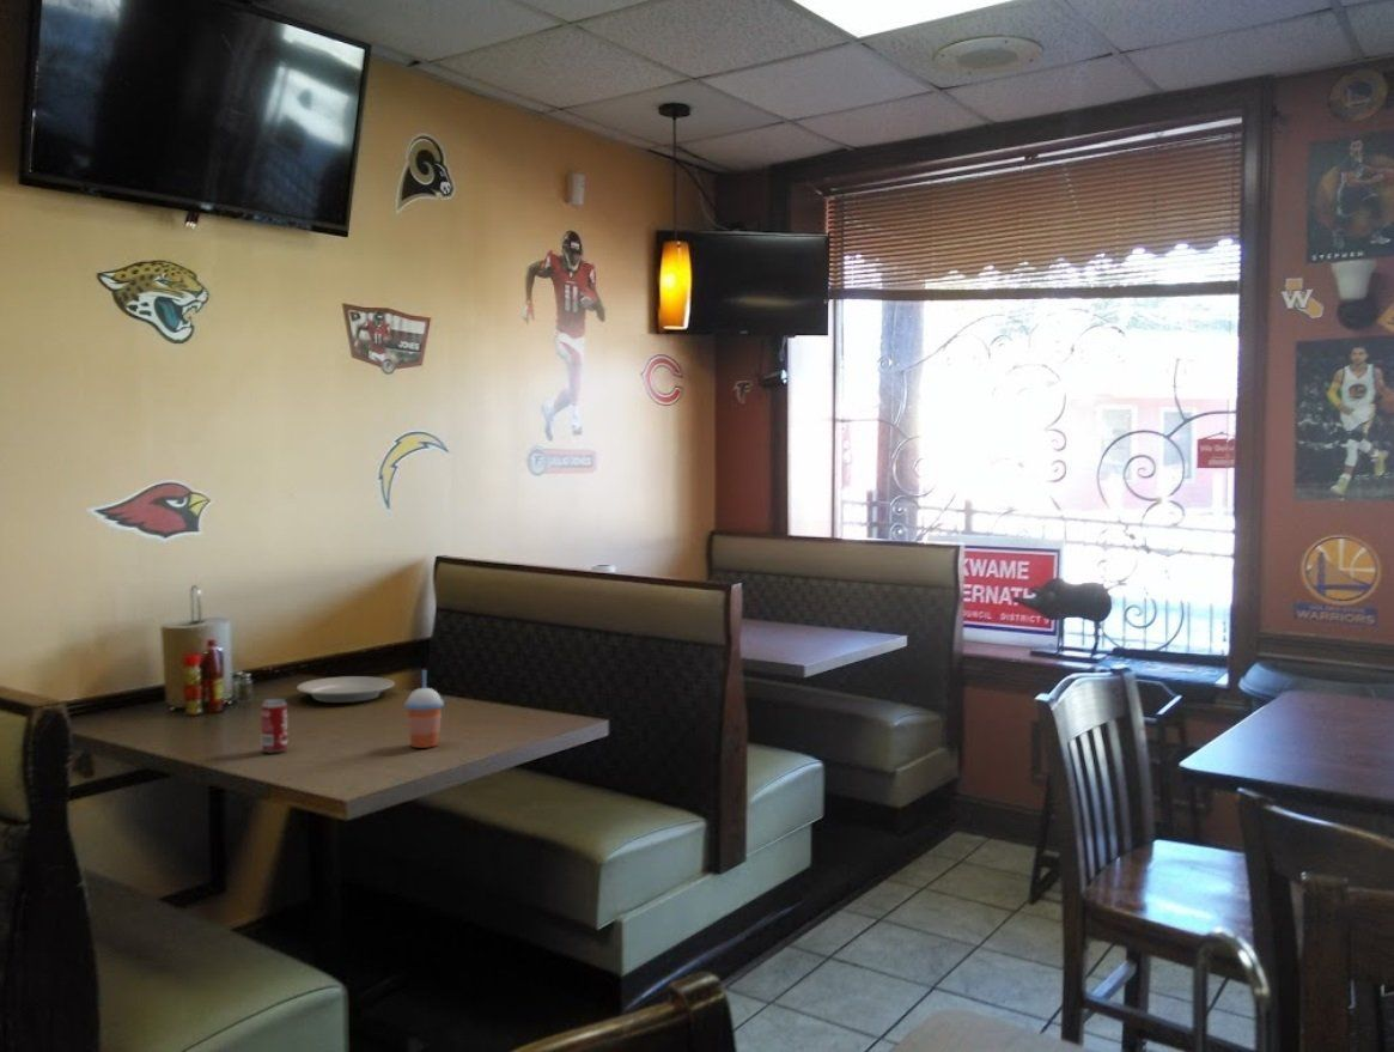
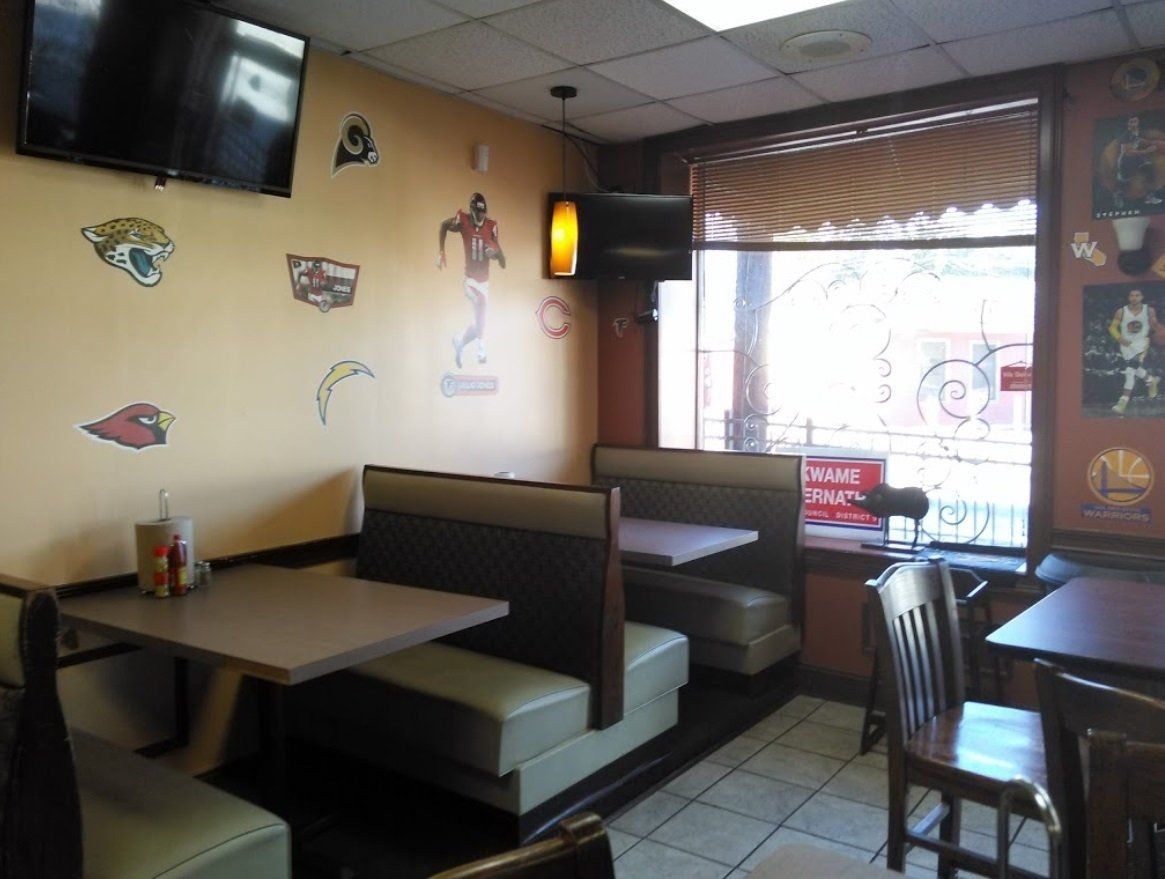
- plate [296,675,396,704]
- cup with straw [403,669,445,749]
- beverage can [260,698,288,754]
